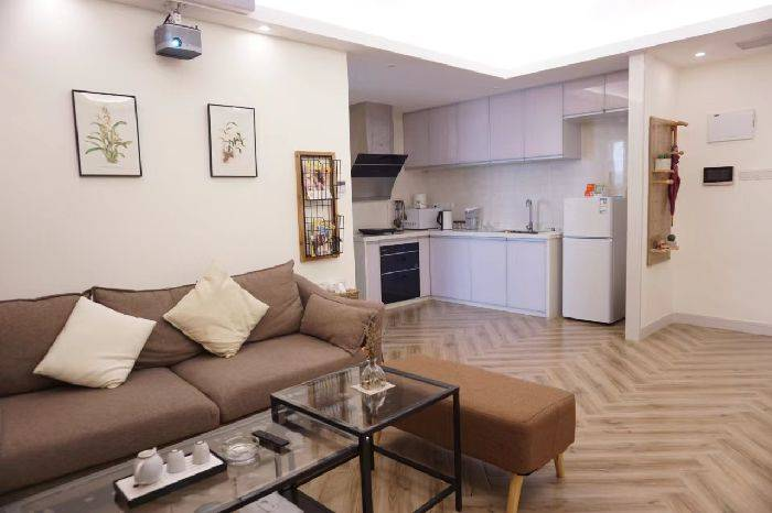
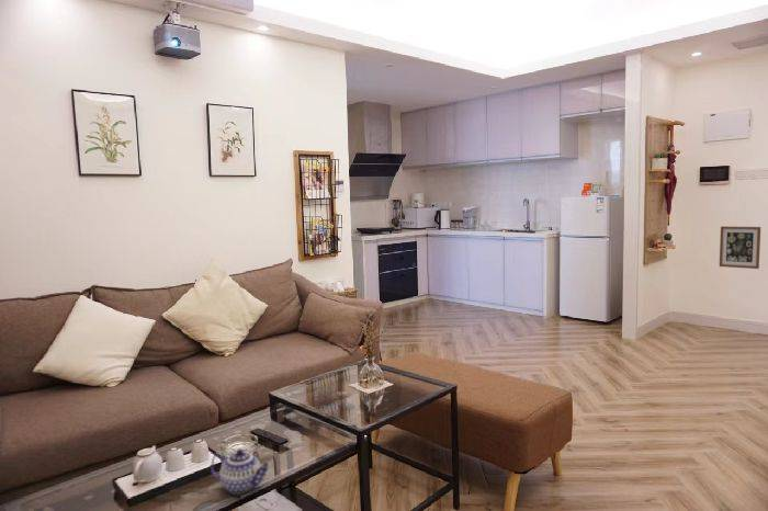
+ teapot [210,448,271,496]
+ wall art [719,226,761,270]
